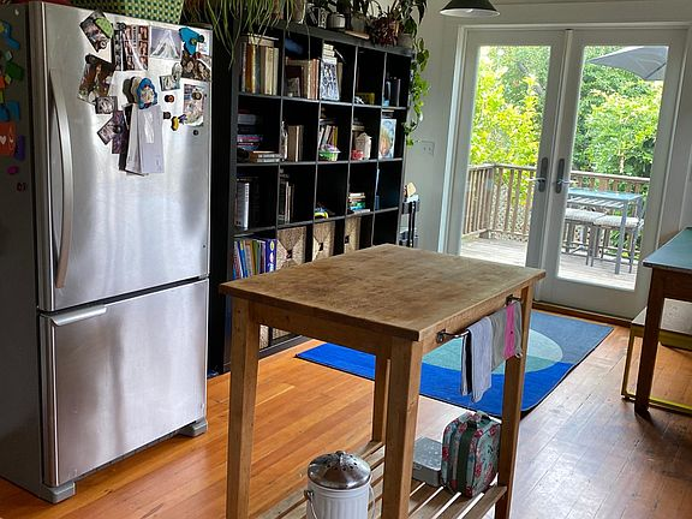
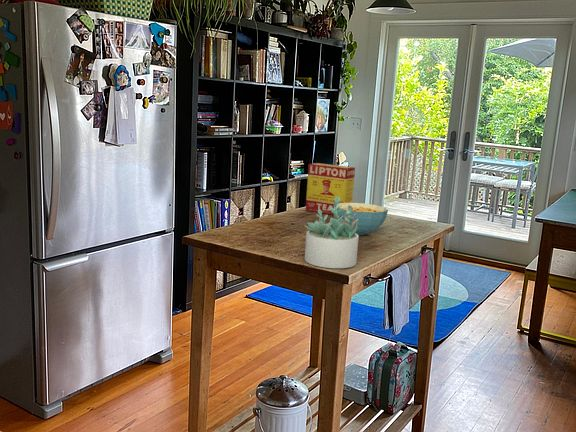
+ tea box [305,162,356,215]
+ succulent plant [303,197,360,269]
+ cereal bowl [334,202,389,236]
